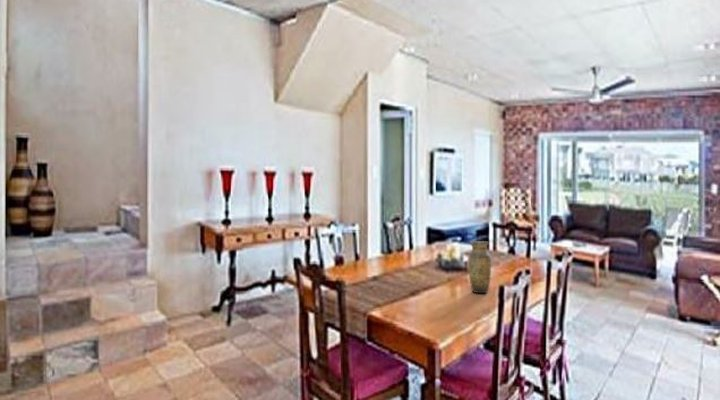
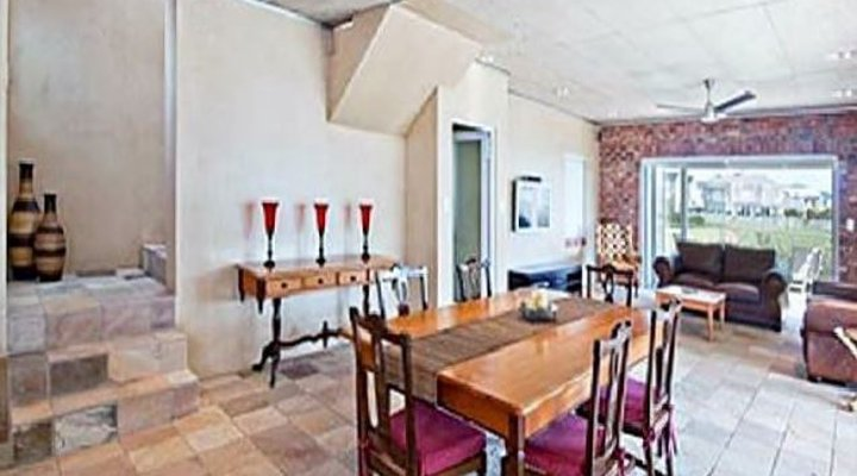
- vase [467,240,492,294]
